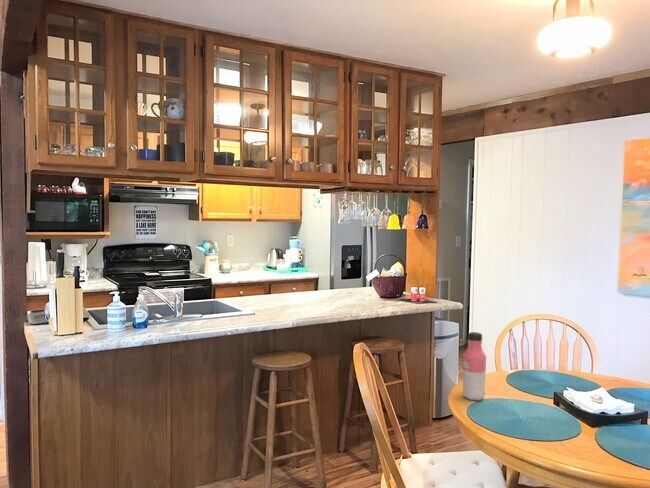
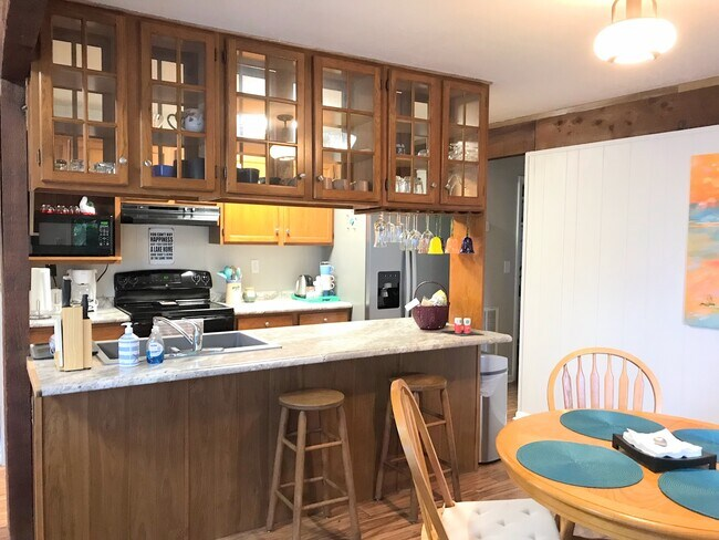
- water bottle [461,331,487,401]
